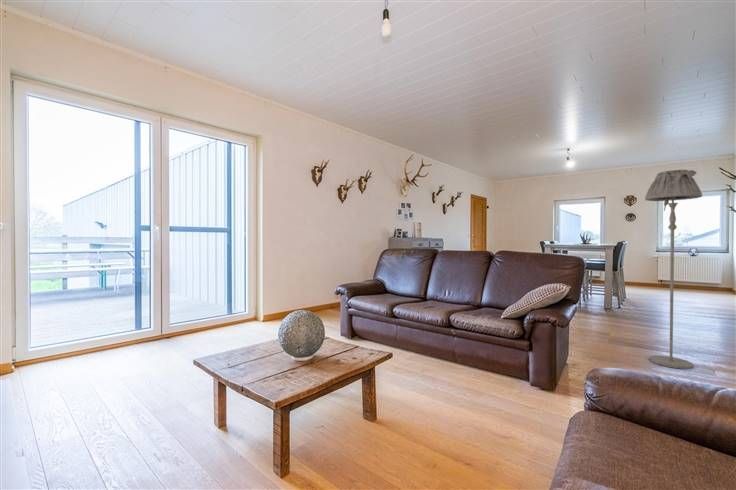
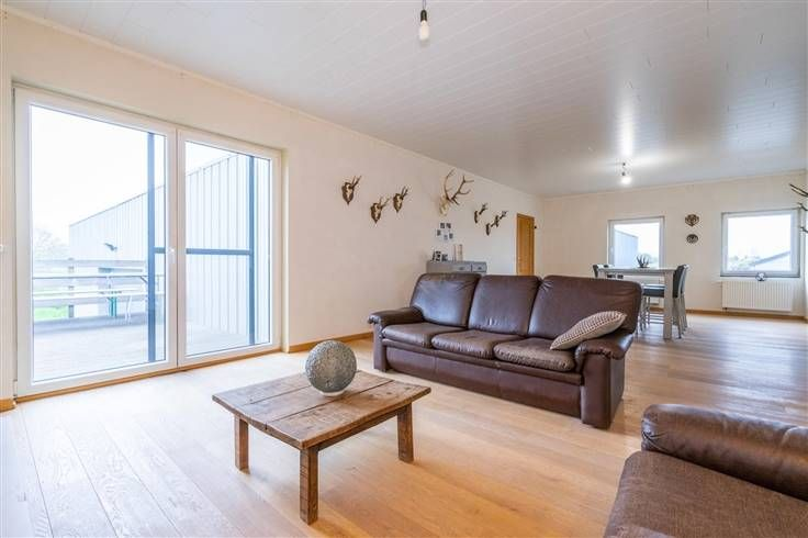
- floor lamp [644,169,703,370]
